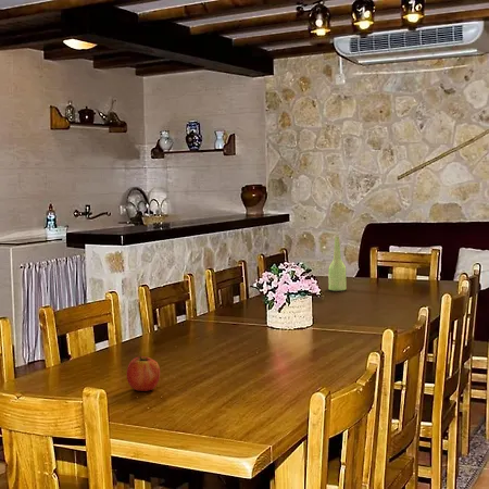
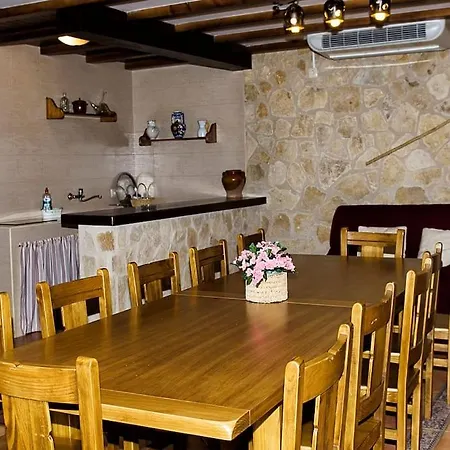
- bottle [327,236,347,291]
- fruit [126,354,161,392]
